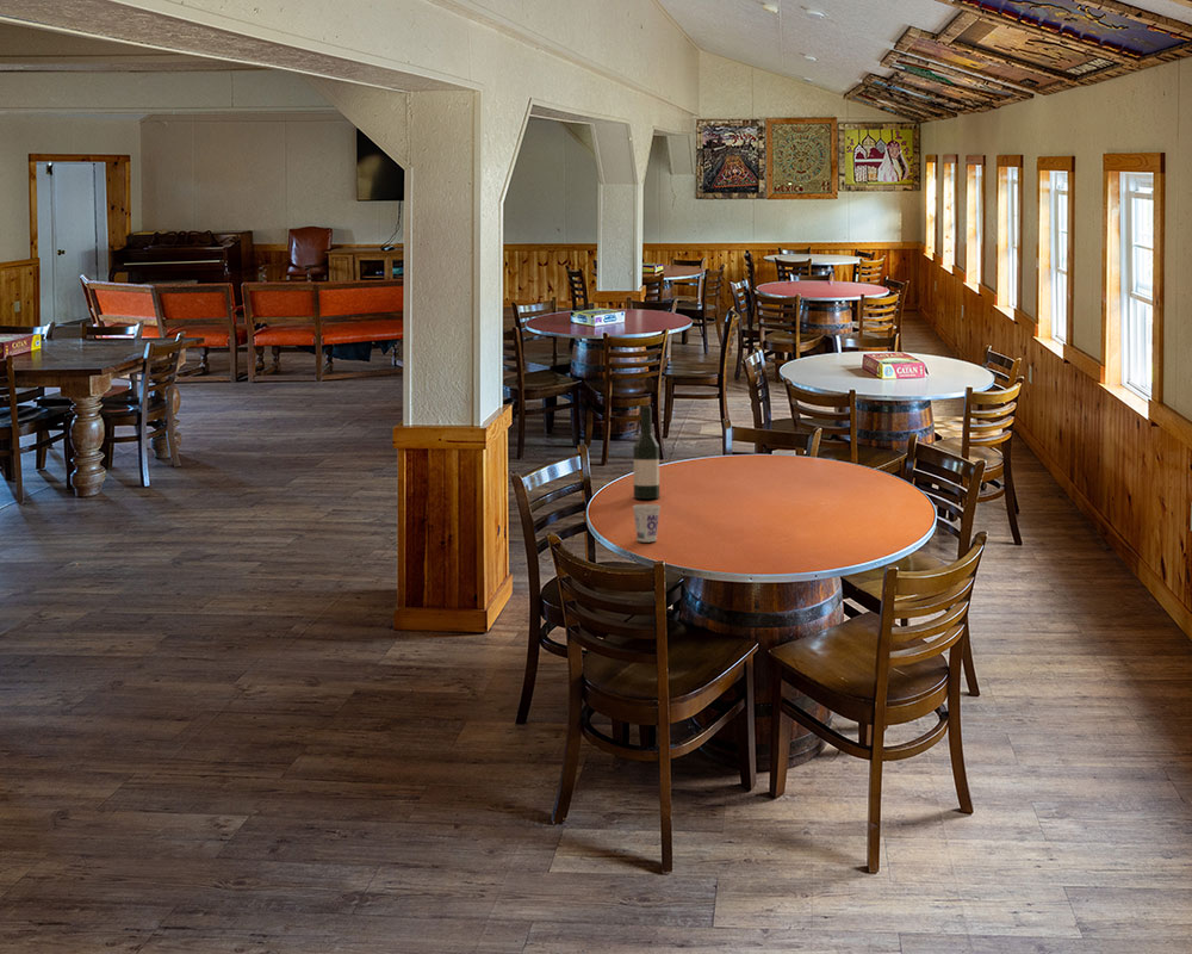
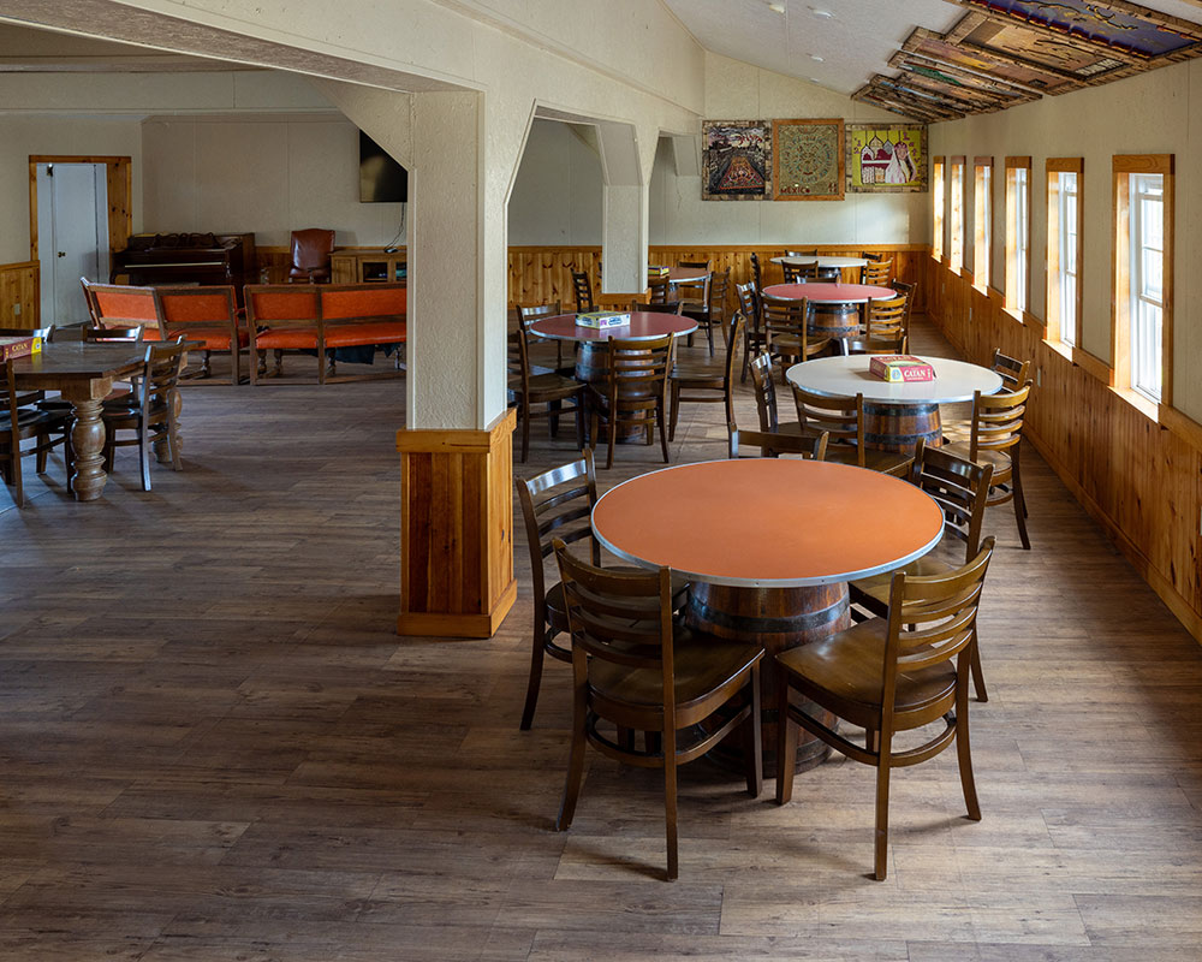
- cup [632,503,662,543]
- wine bottle [633,404,660,500]
